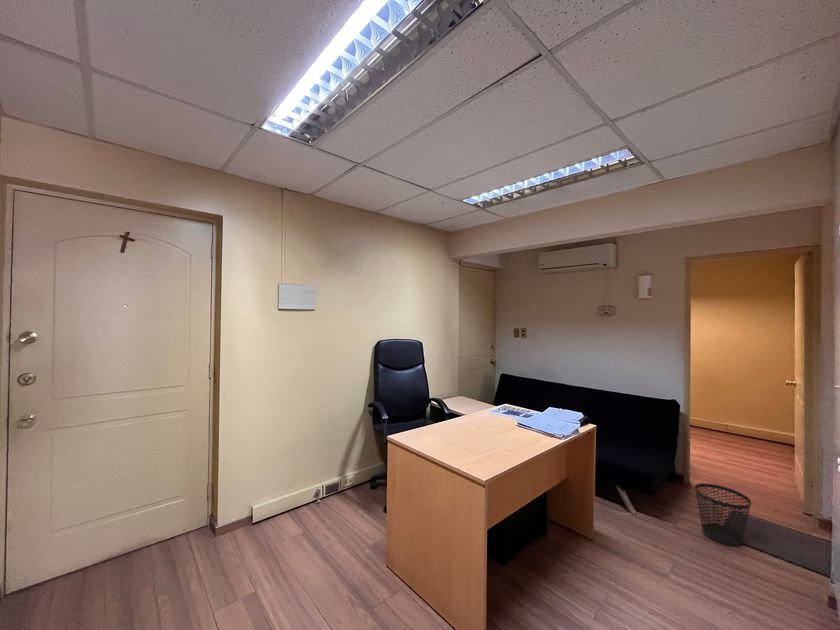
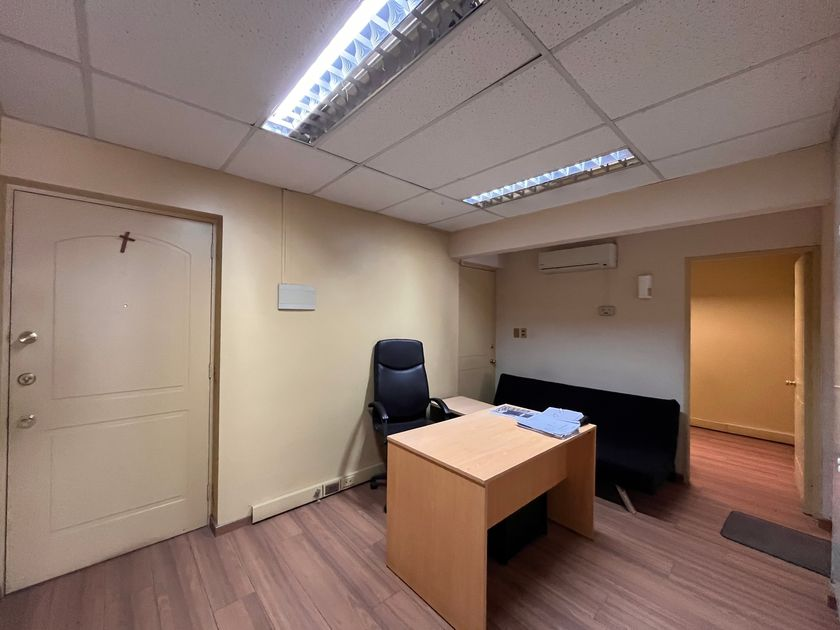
- wastebasket [694,482,752,547]
